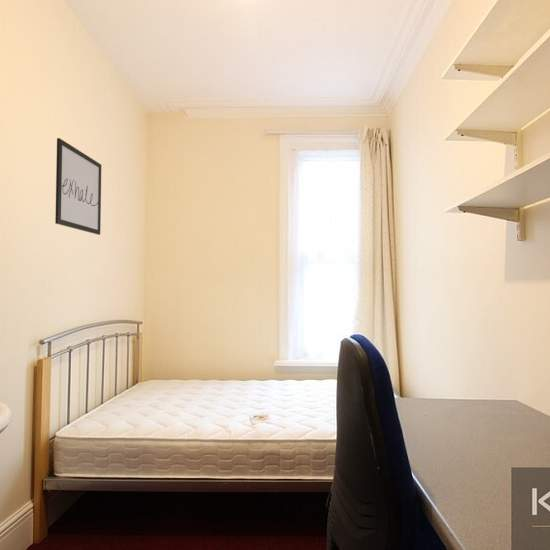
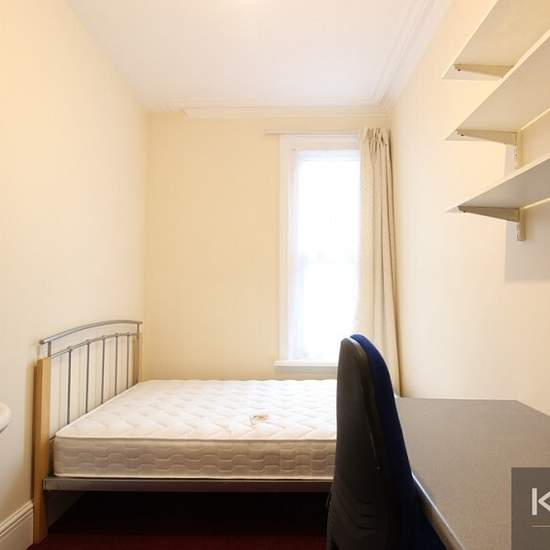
- wall art [54,137,102,236]
